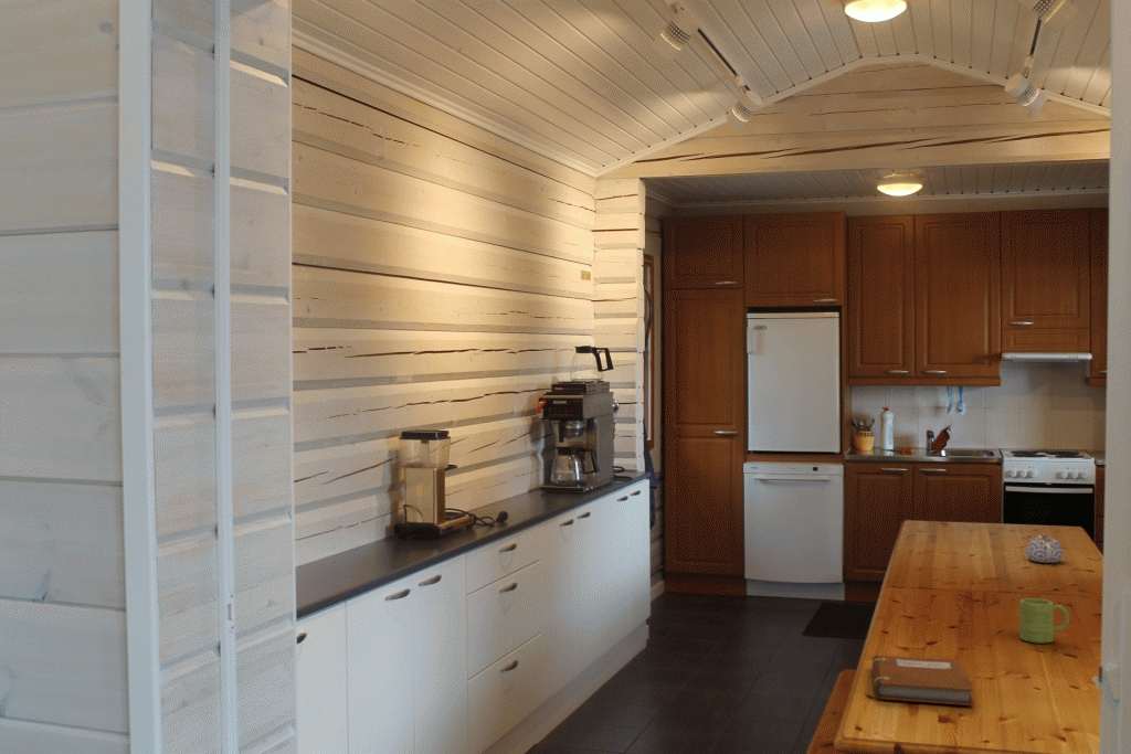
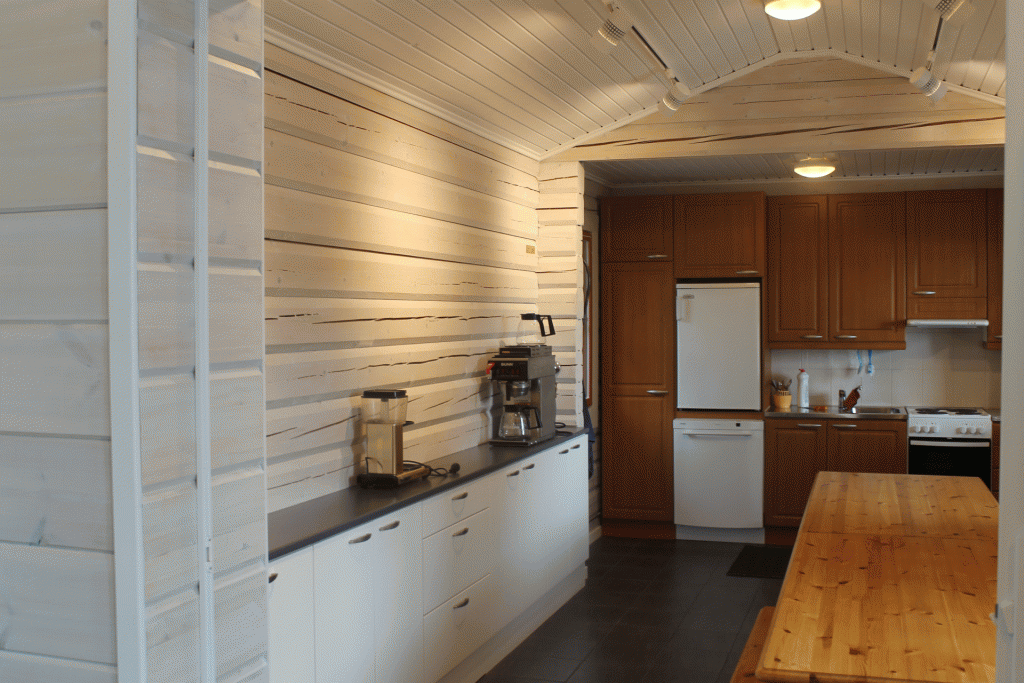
- mug [1018,597,1070,645]
- notebook [871,654,975,707]
- teapot [1025,533,1065,564]
